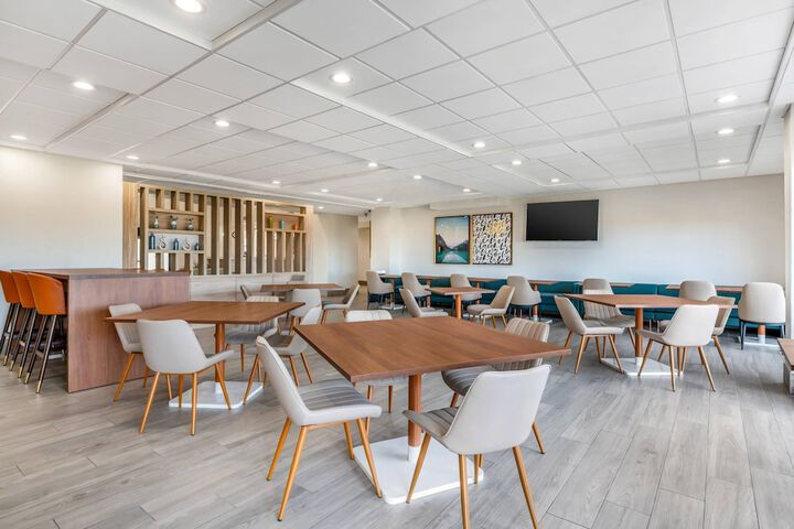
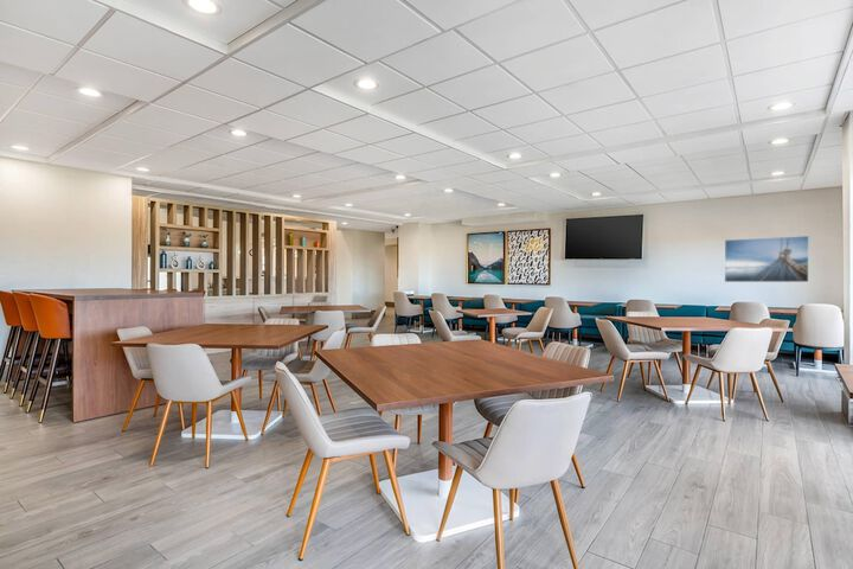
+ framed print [724,235,810,283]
